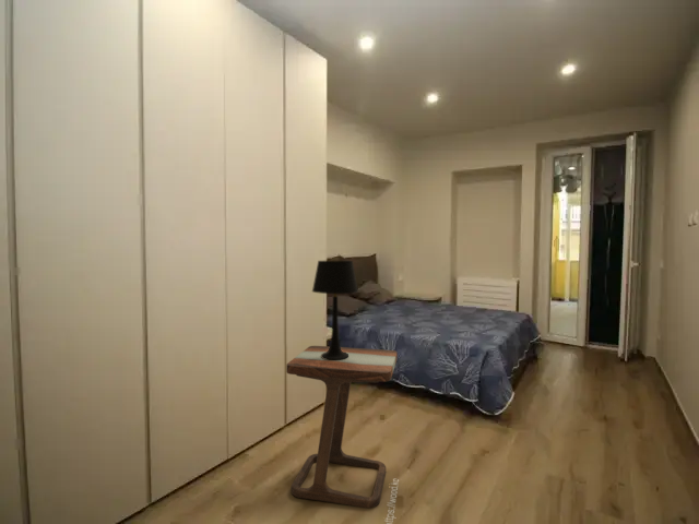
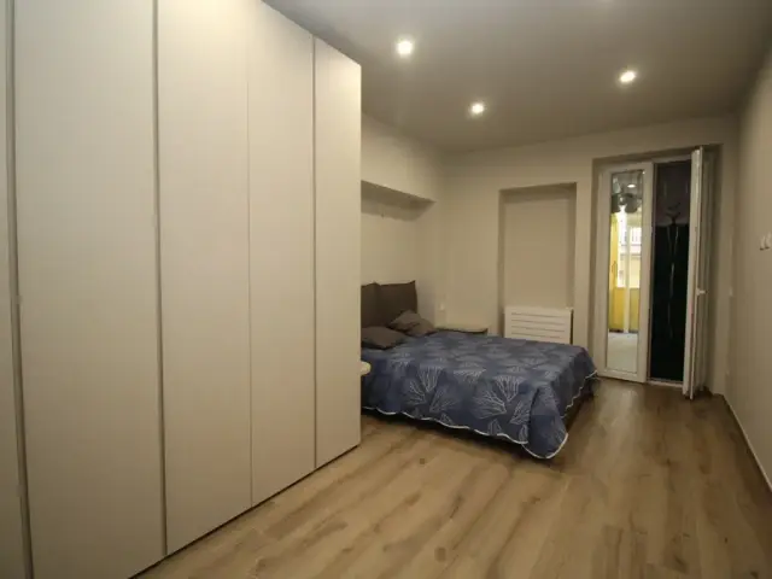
- table lamp [311,260,359,360]
- side table [285,345,400,524]
